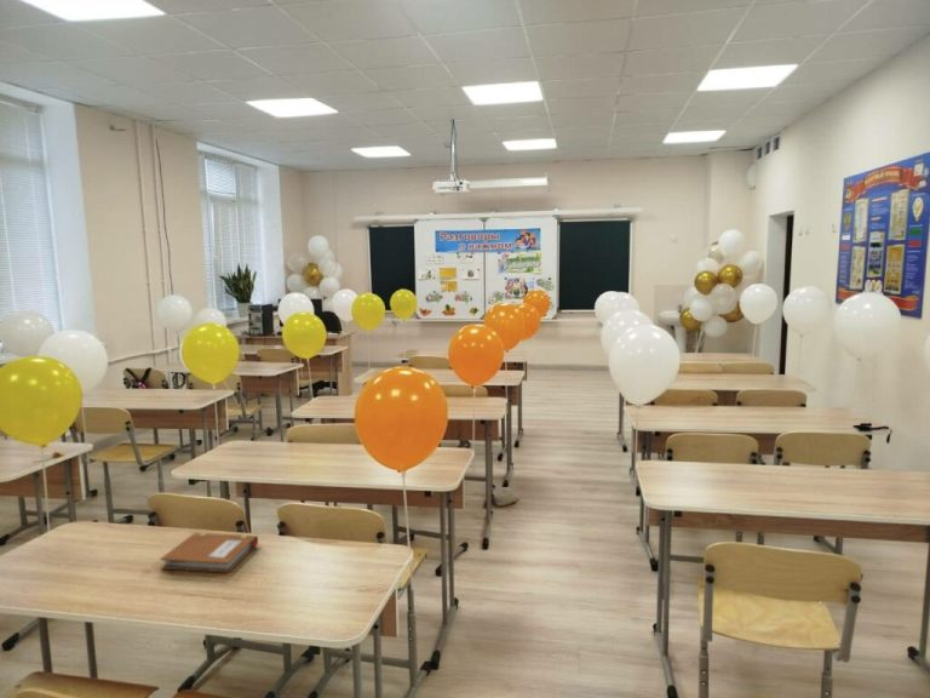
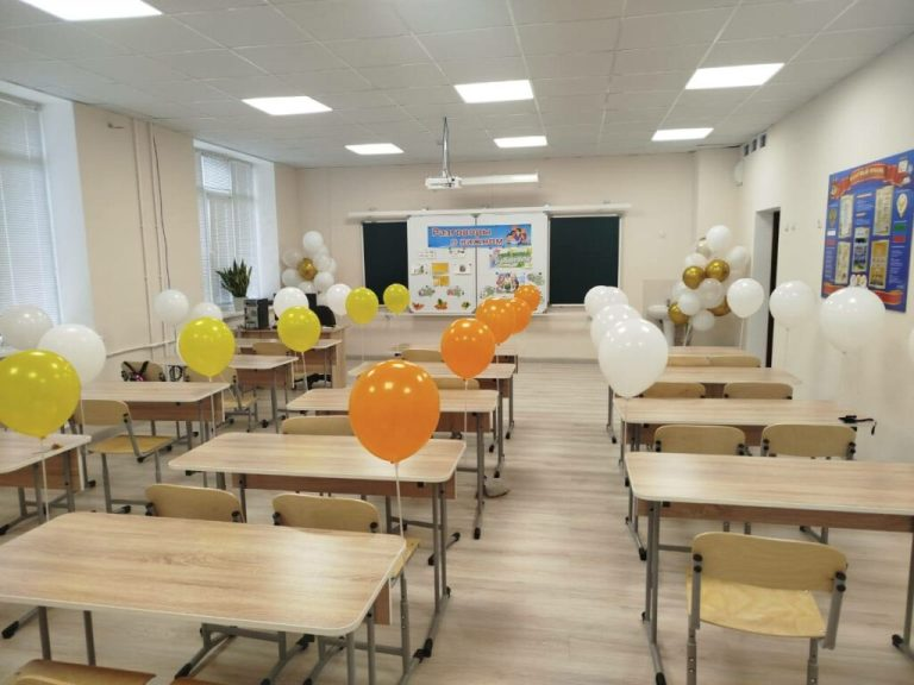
- notebook [159,532,260,573]
